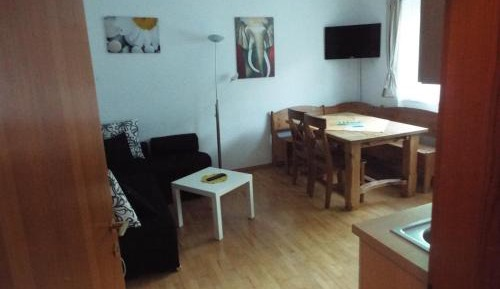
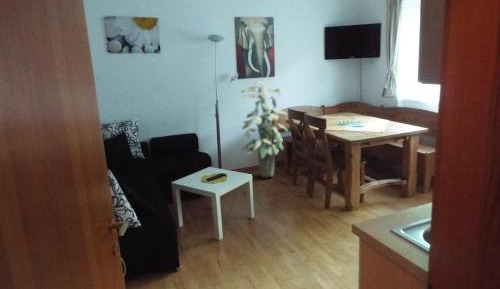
+ indoor plant [240,81,289,178]
